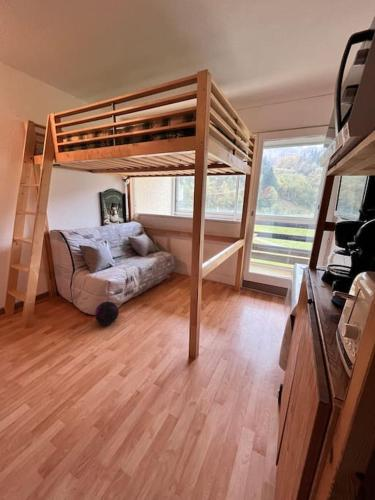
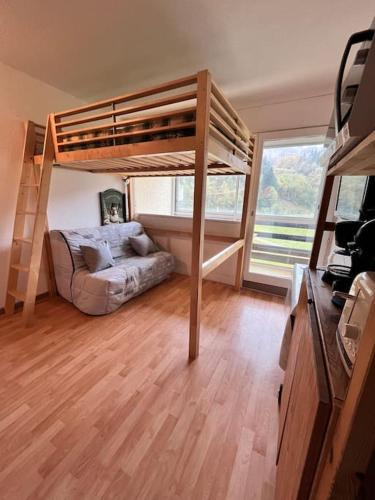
- ball [94,300,120,326]
